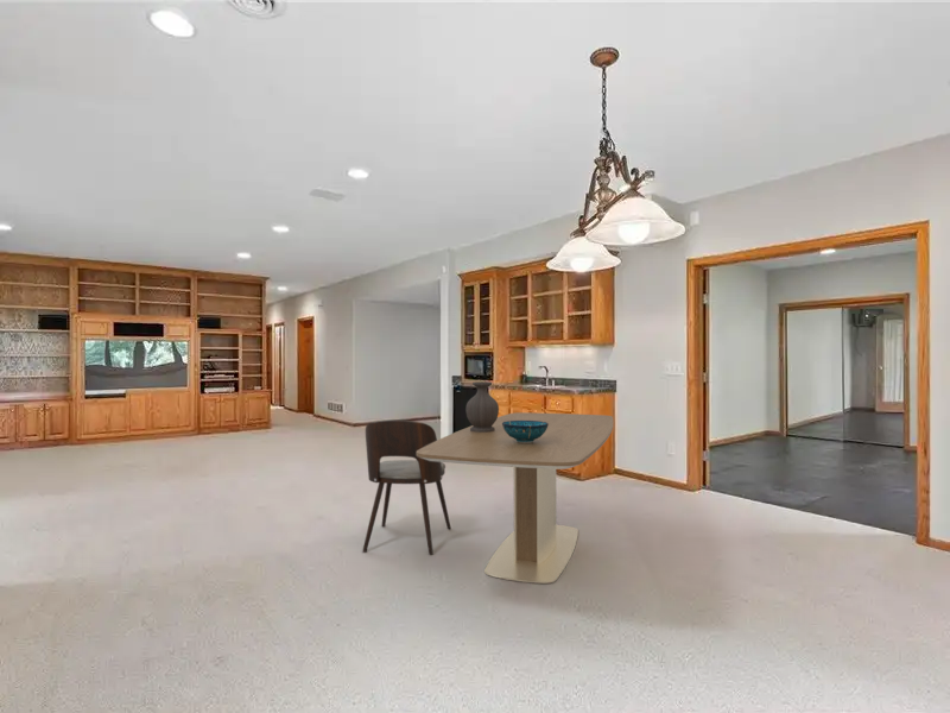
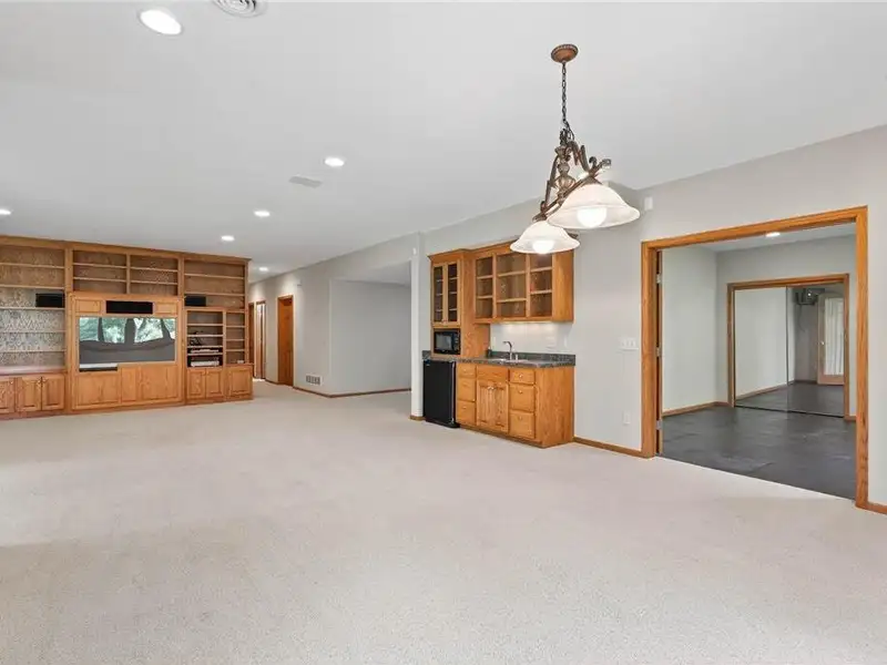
- dining chair [361,418,452,556]
- decorative bowl [502,421,549,443]
- vase [464,380,500,433]
- dining table [417,411,614,585]
